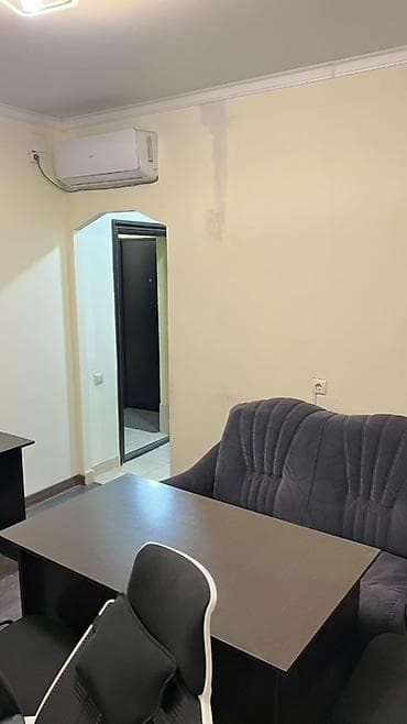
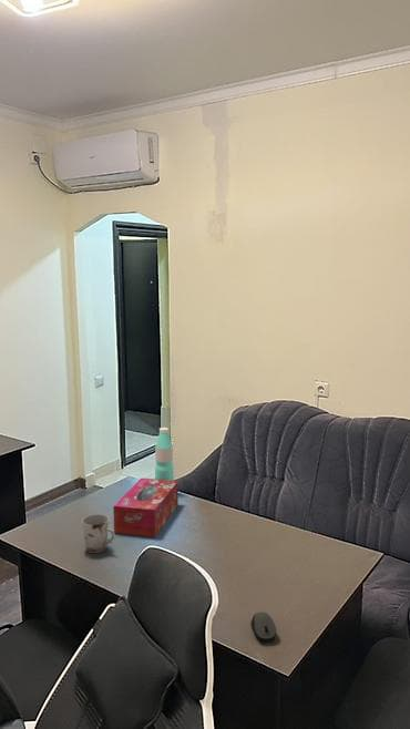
+ tissue box [112,476,180,538]
+ computer mouse [250,610,277,643]
+ water bottle [154,427,175,481]
+ cup [81,513,115,554]
